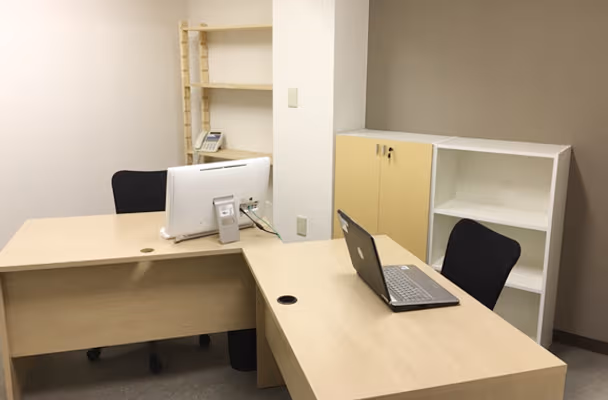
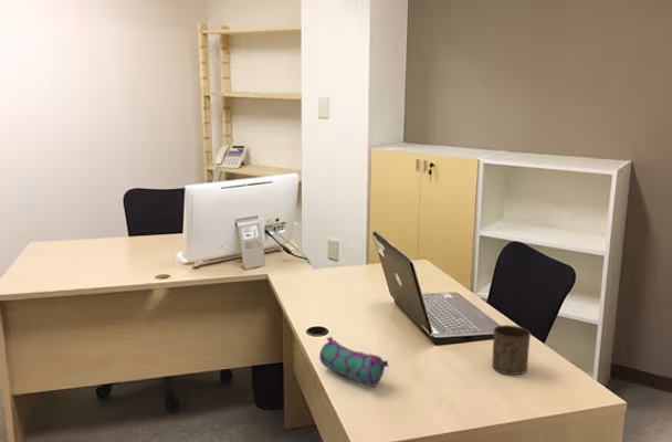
+ cup [491,324,532,376]
+ pencil case [318,336,389,388]
